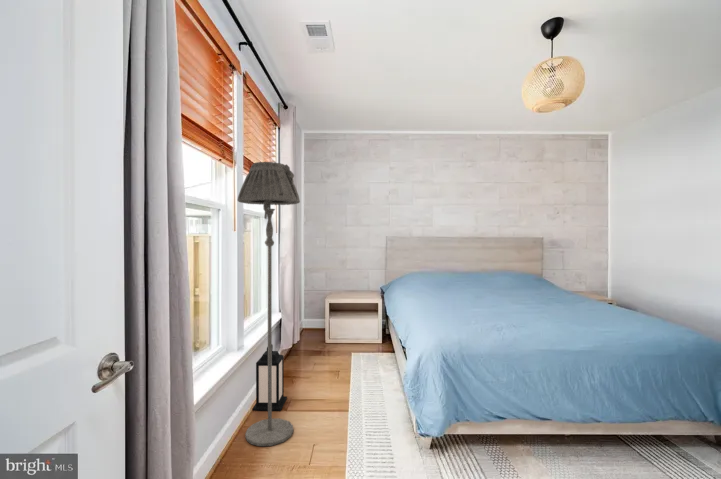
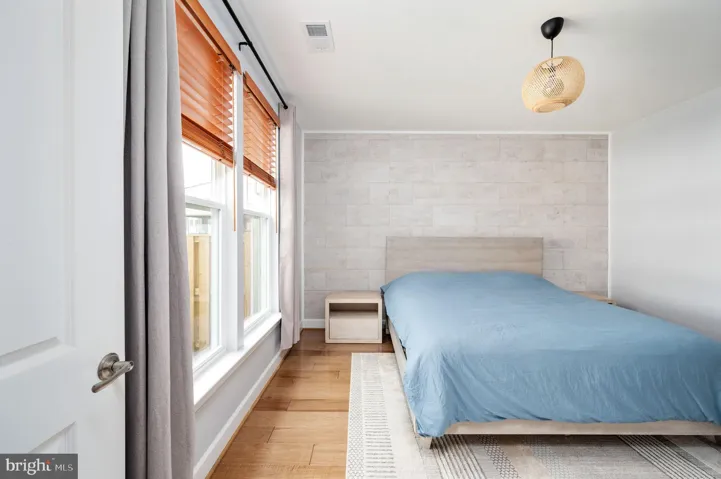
- floor lamp [237,161,301,447]
- lantern [251,344,288,412]
